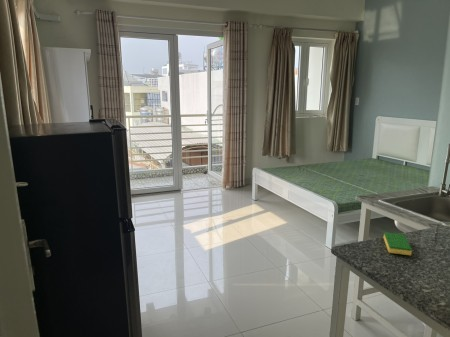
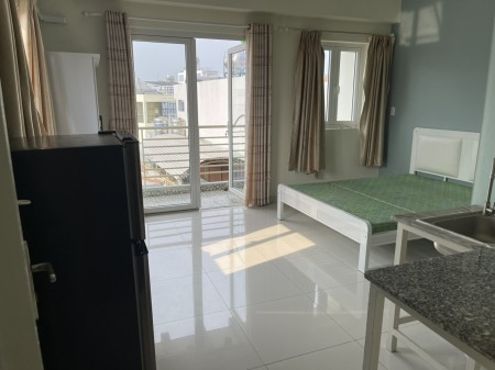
- dish sponge [383,231,413,256]
